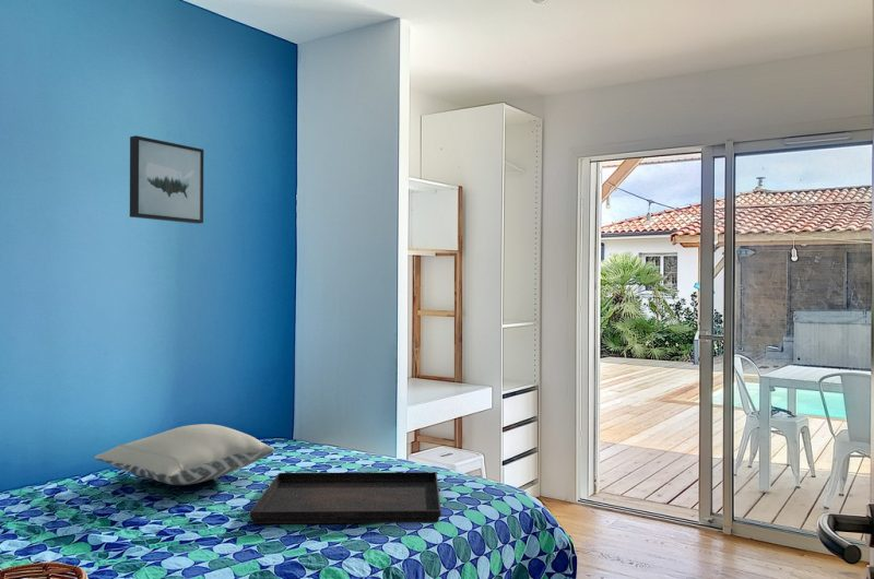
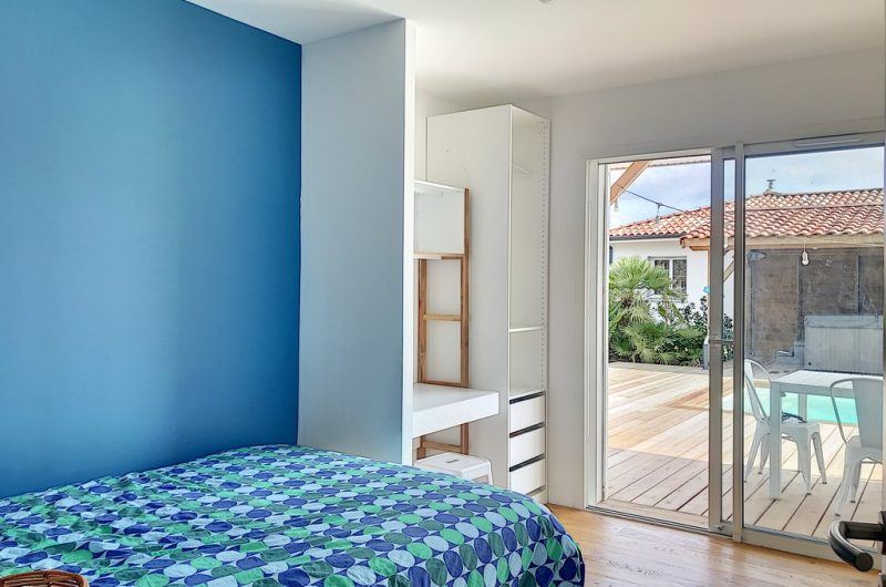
- pillow [94,423,275,486]
- serving tray [249,471,442,524]
- wall art [129,134,204,225]
